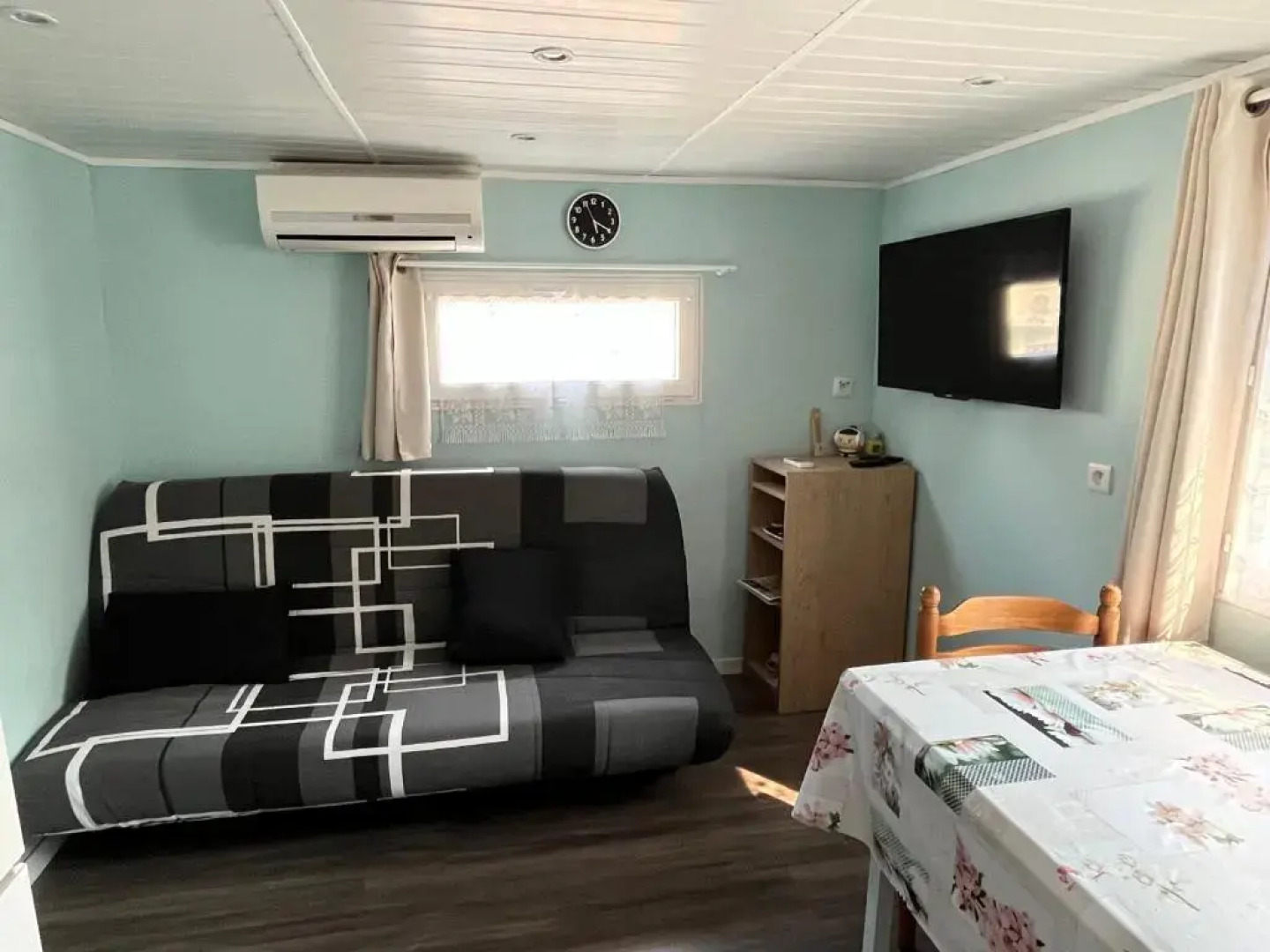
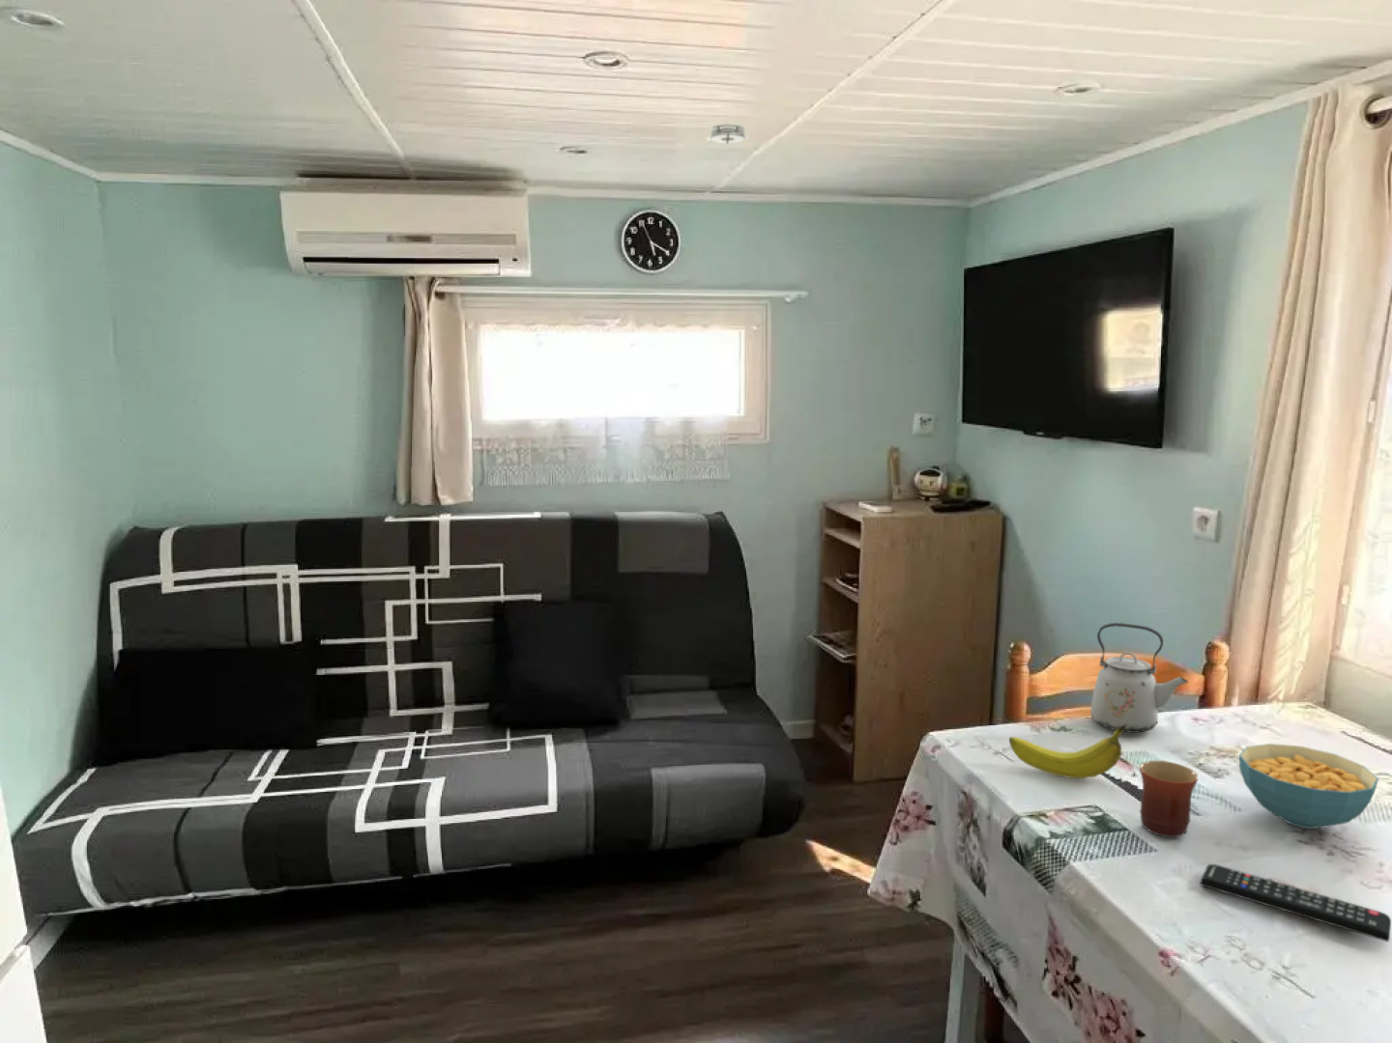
+ cereal bowl [1239,743,1380,829]
+ fruit [1008,724,1127,779]
+ remote control [1199,863,1392,942]
+ mug [1139,760,1199,838]
+ kettle [1089,622,1190,734]
+ smoke detector [705,124,750,145]
